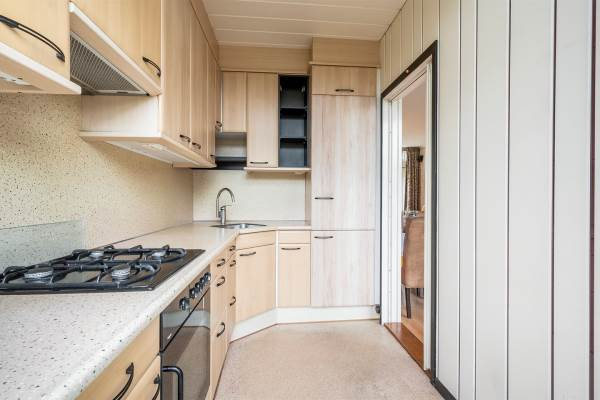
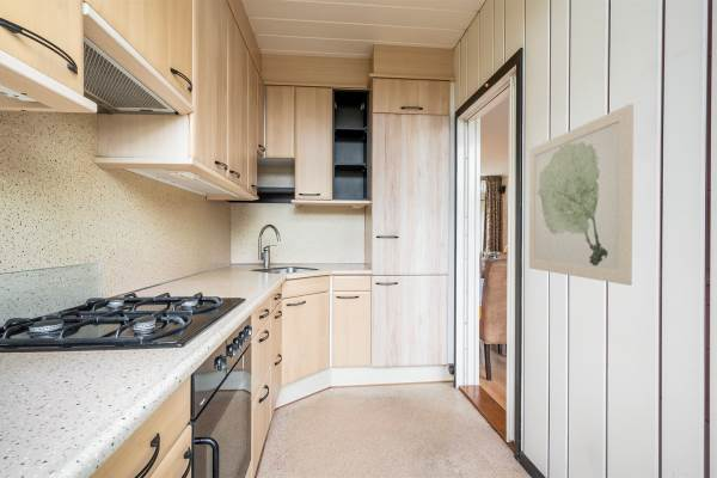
+ wall art [528,103,635,287]
